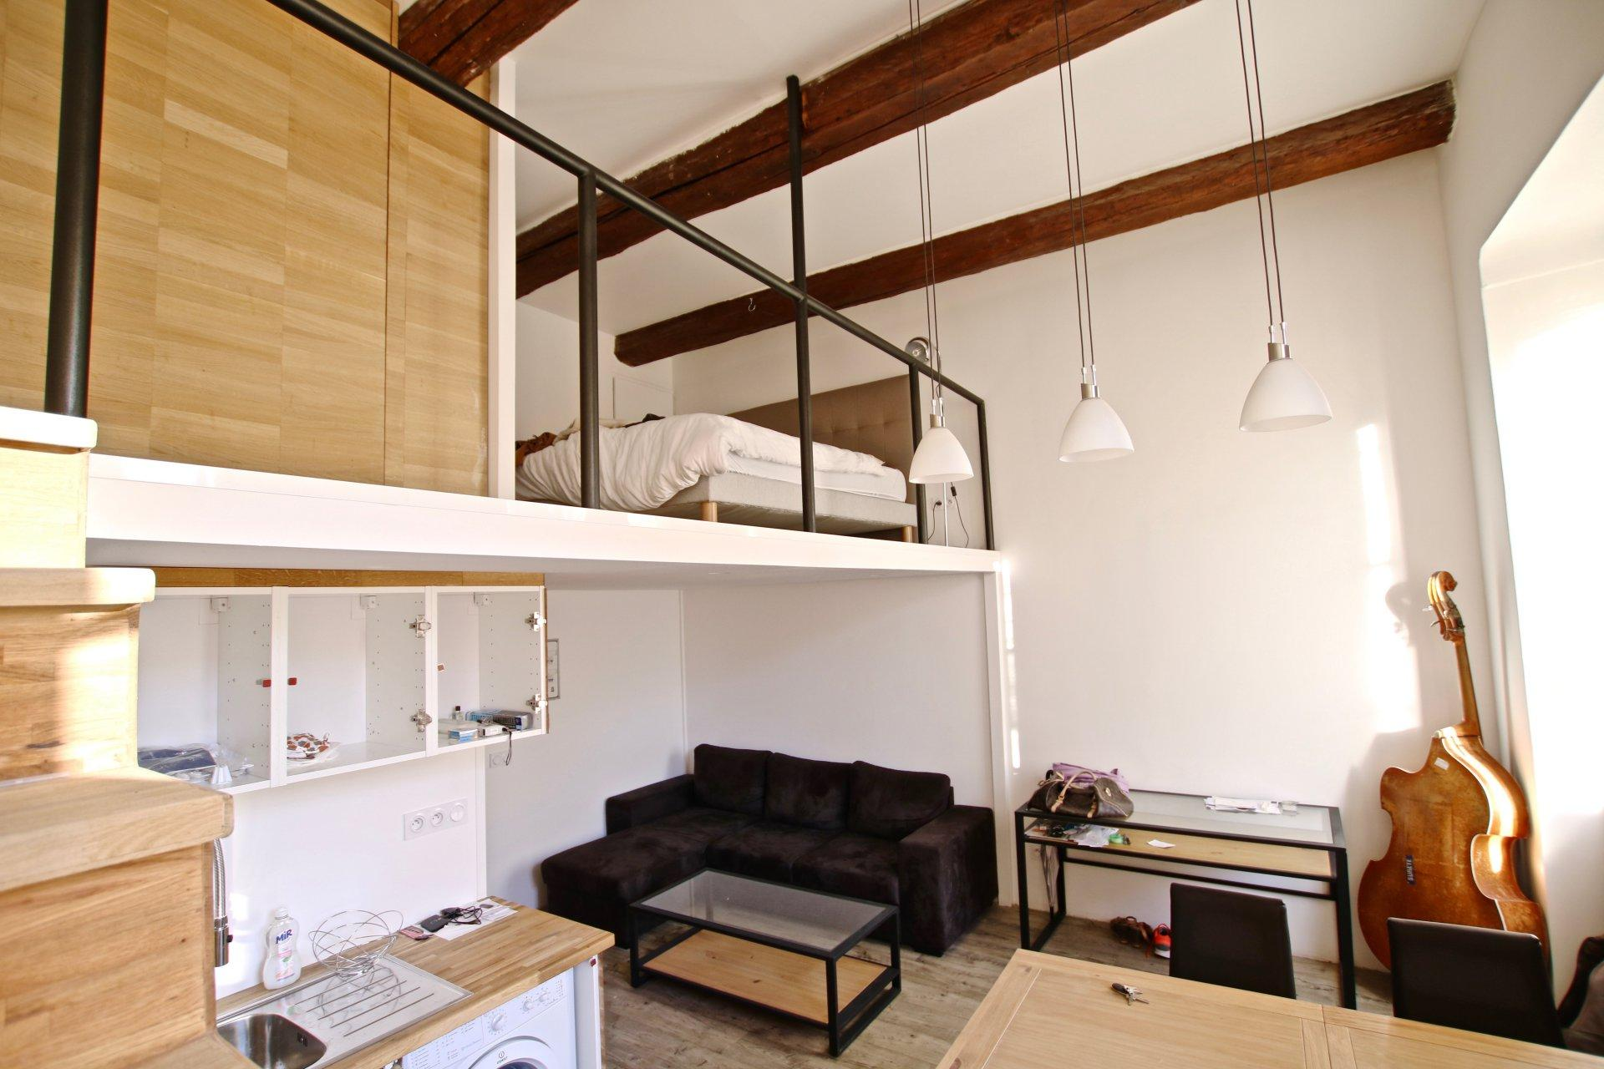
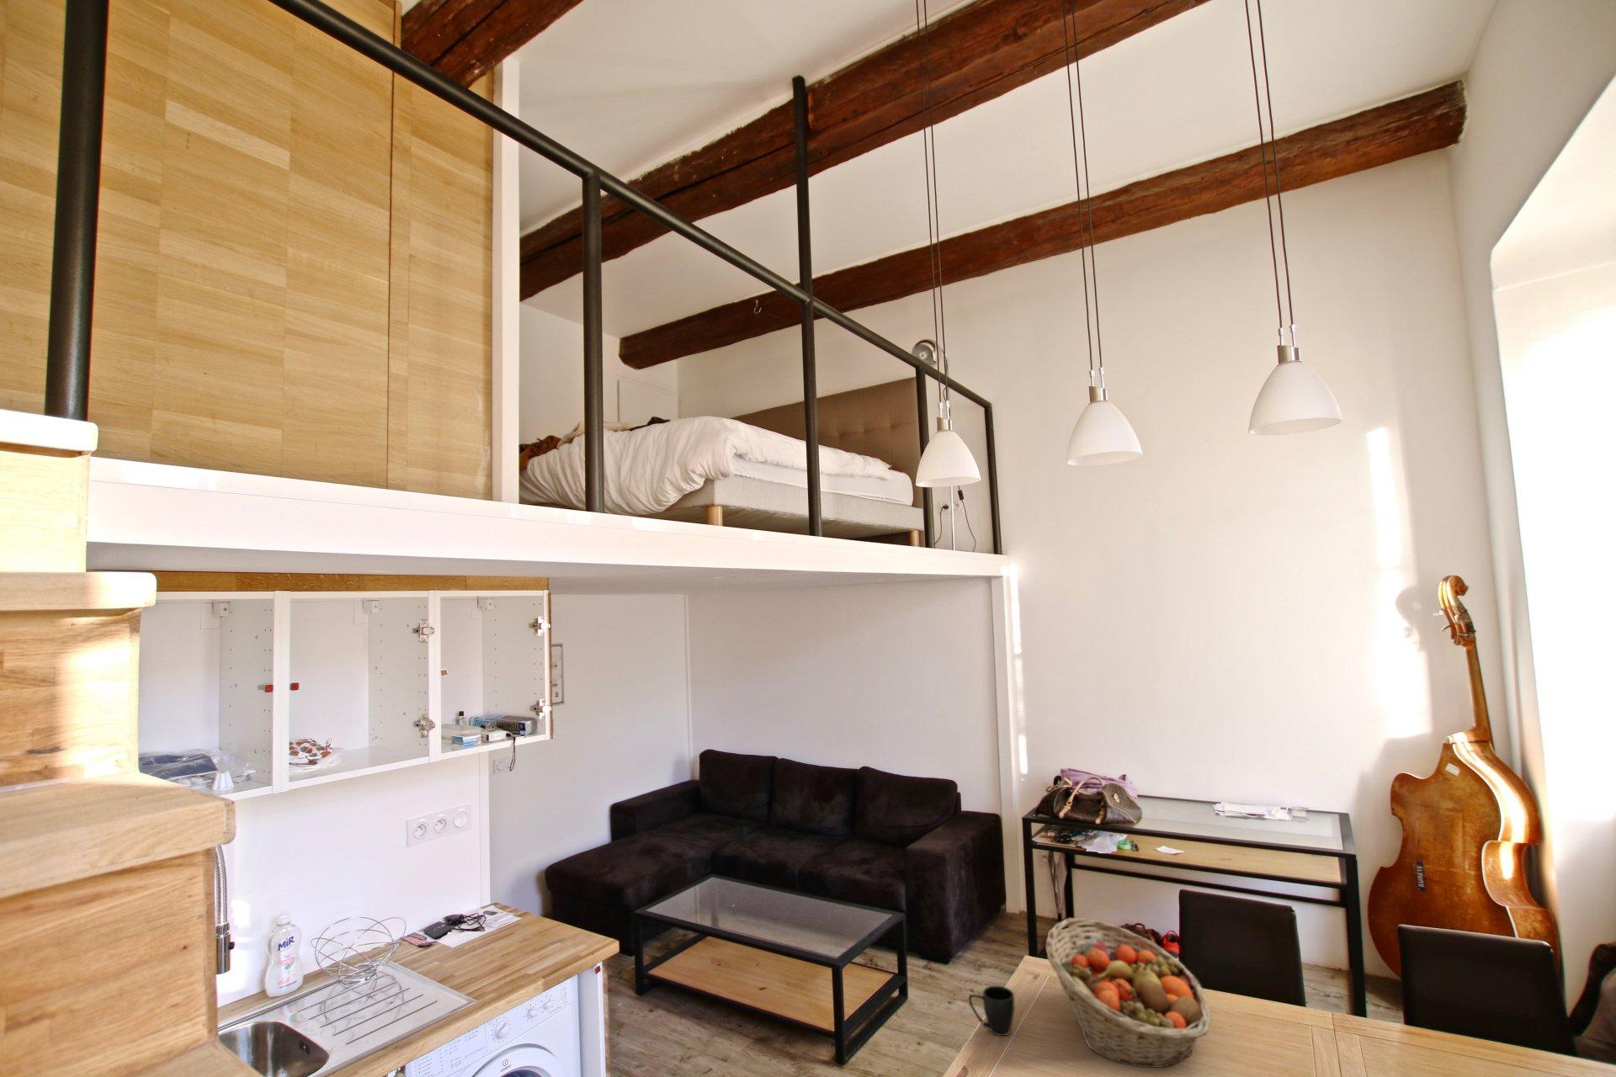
+ mug [968,986,1015,1036]
+ fruit basket [1045,917,1211,1069]
